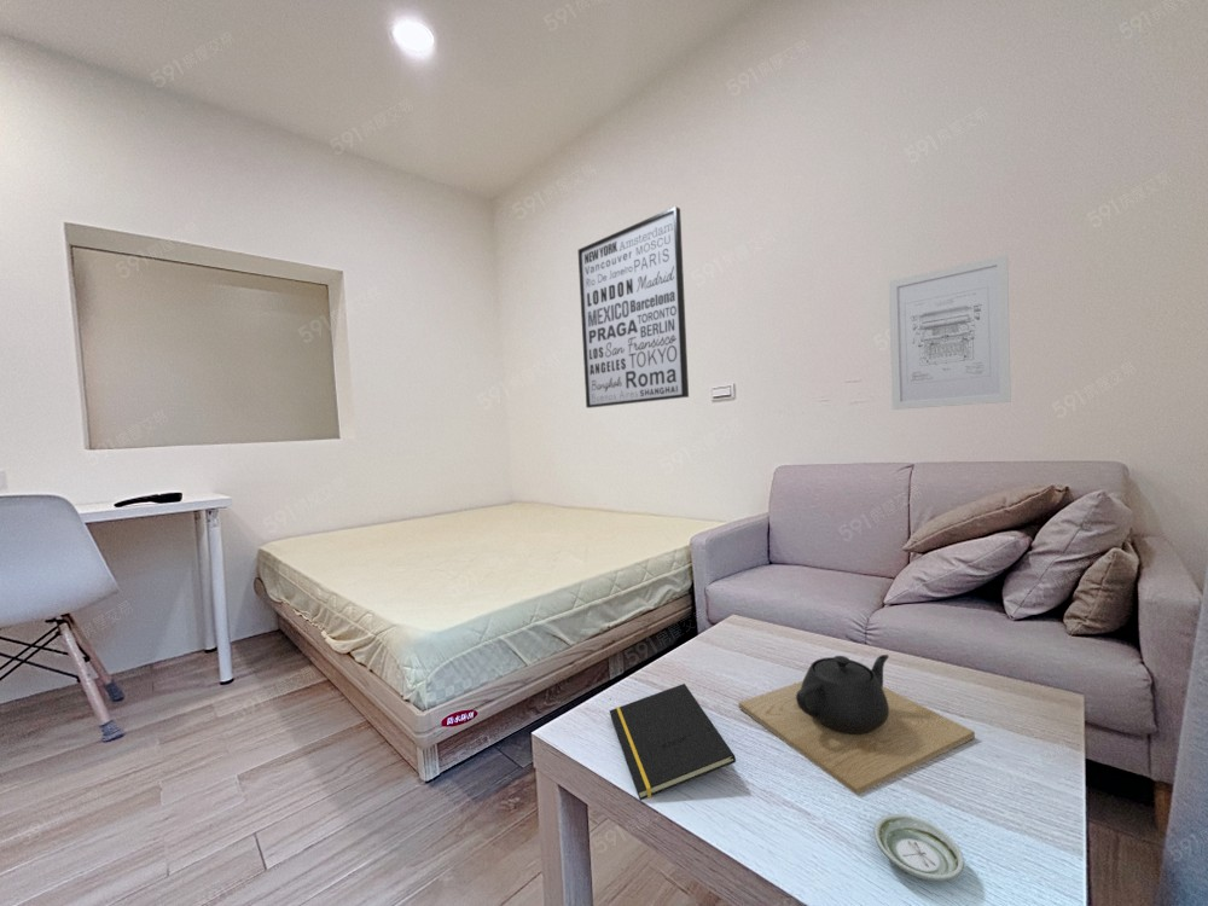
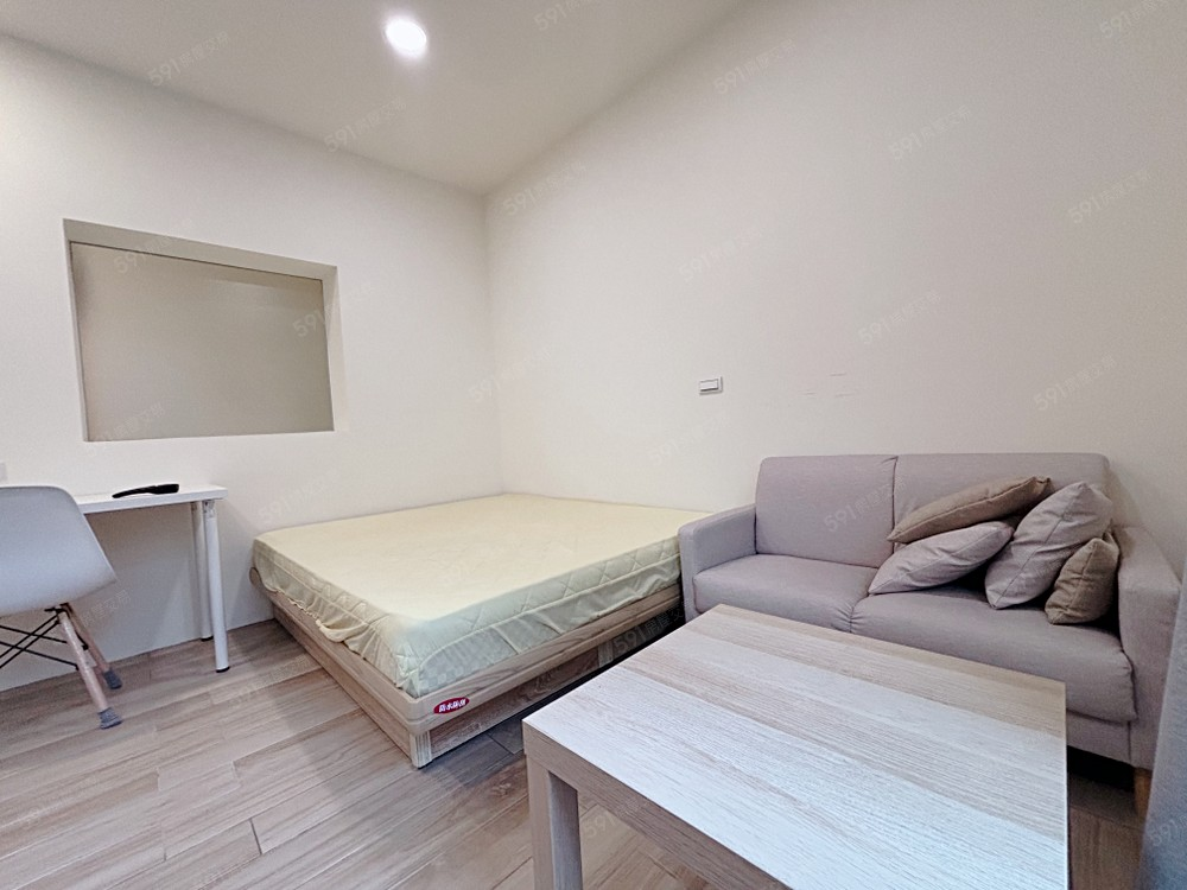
- notepad [609,683,737,801]
- wall art [577,205,690,410]
- wall art [888,254,1012,411]
- teapot [738,654,976,796]
- saucer [873,813,965,882]
